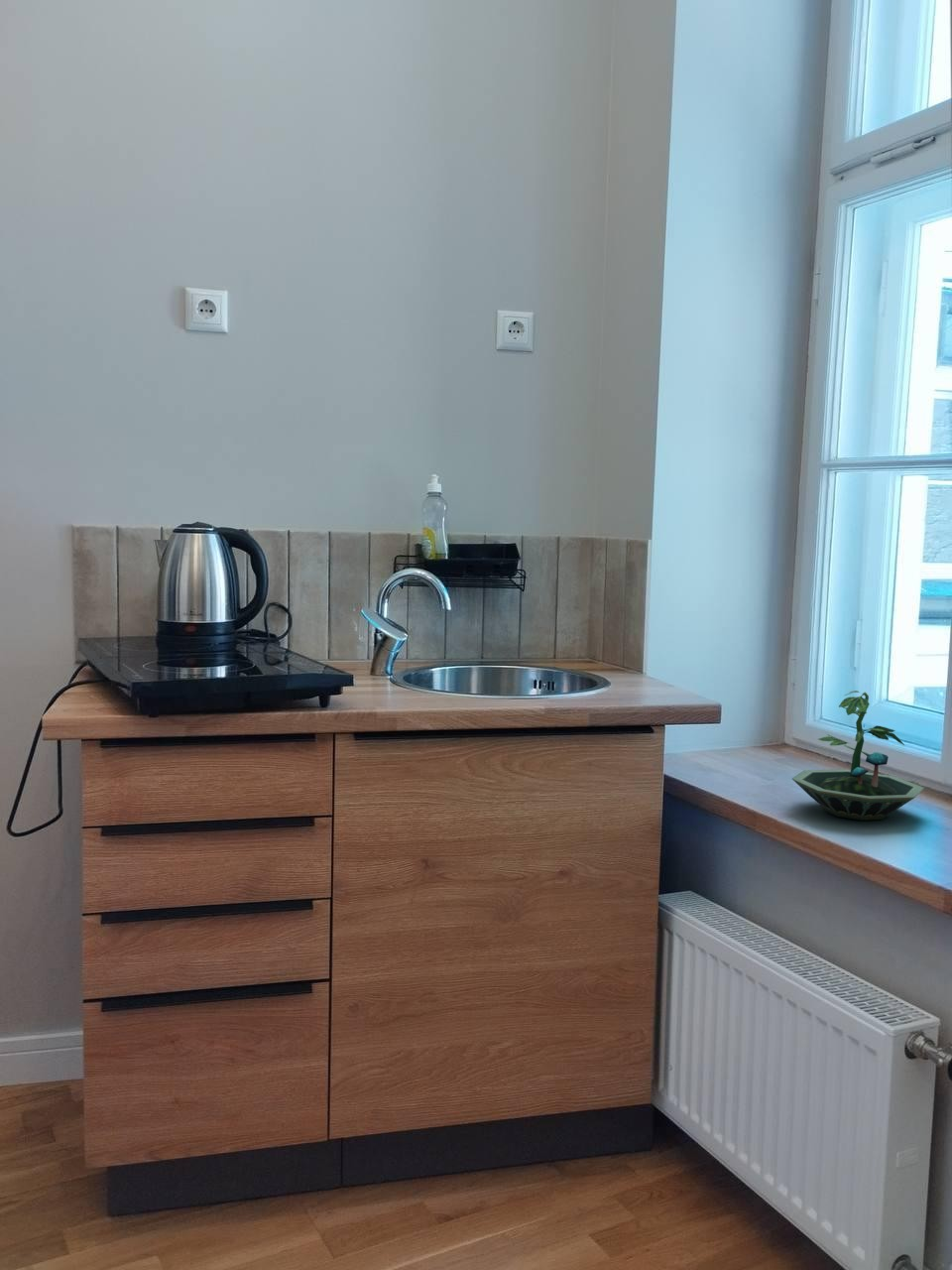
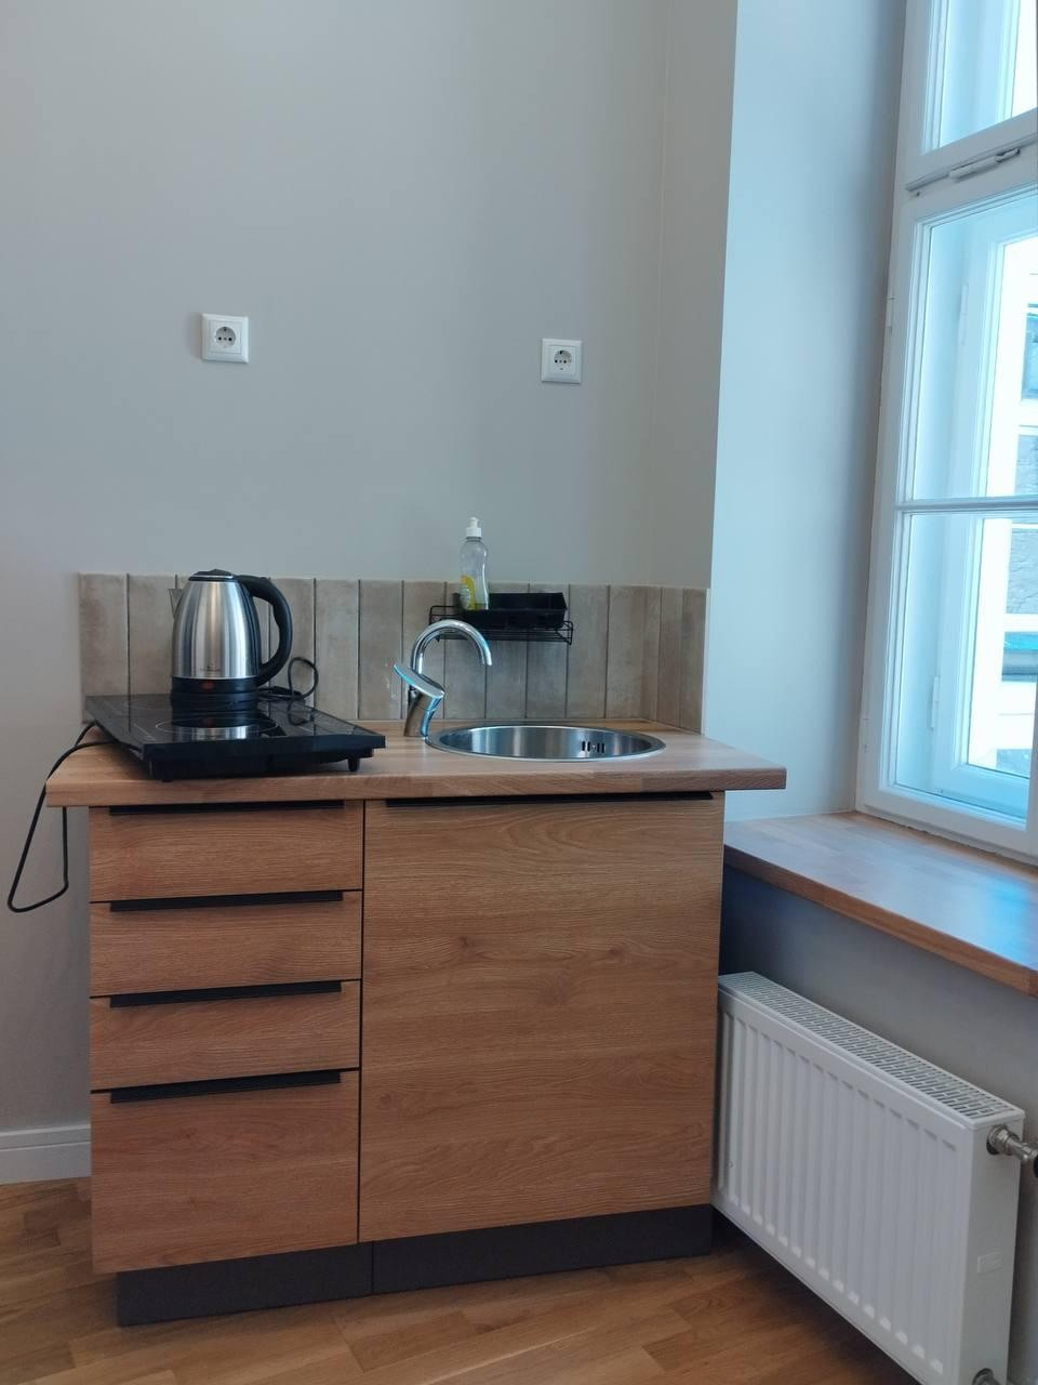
- terrarium [791,690,925,822]
